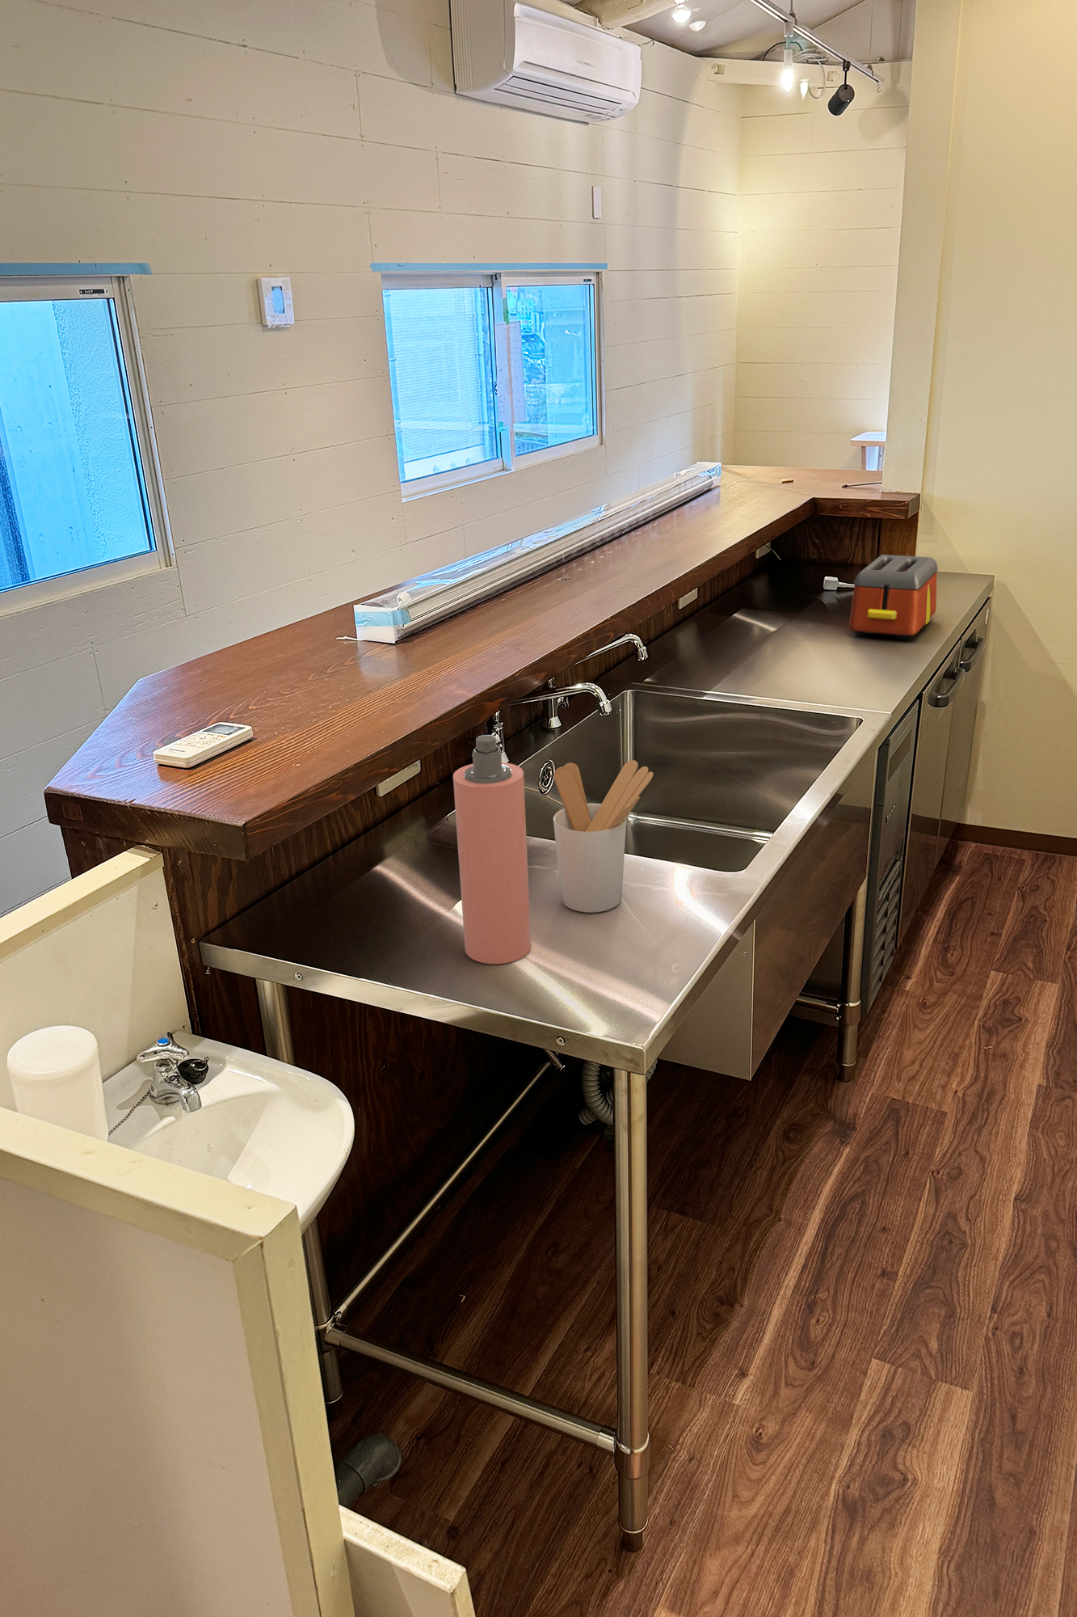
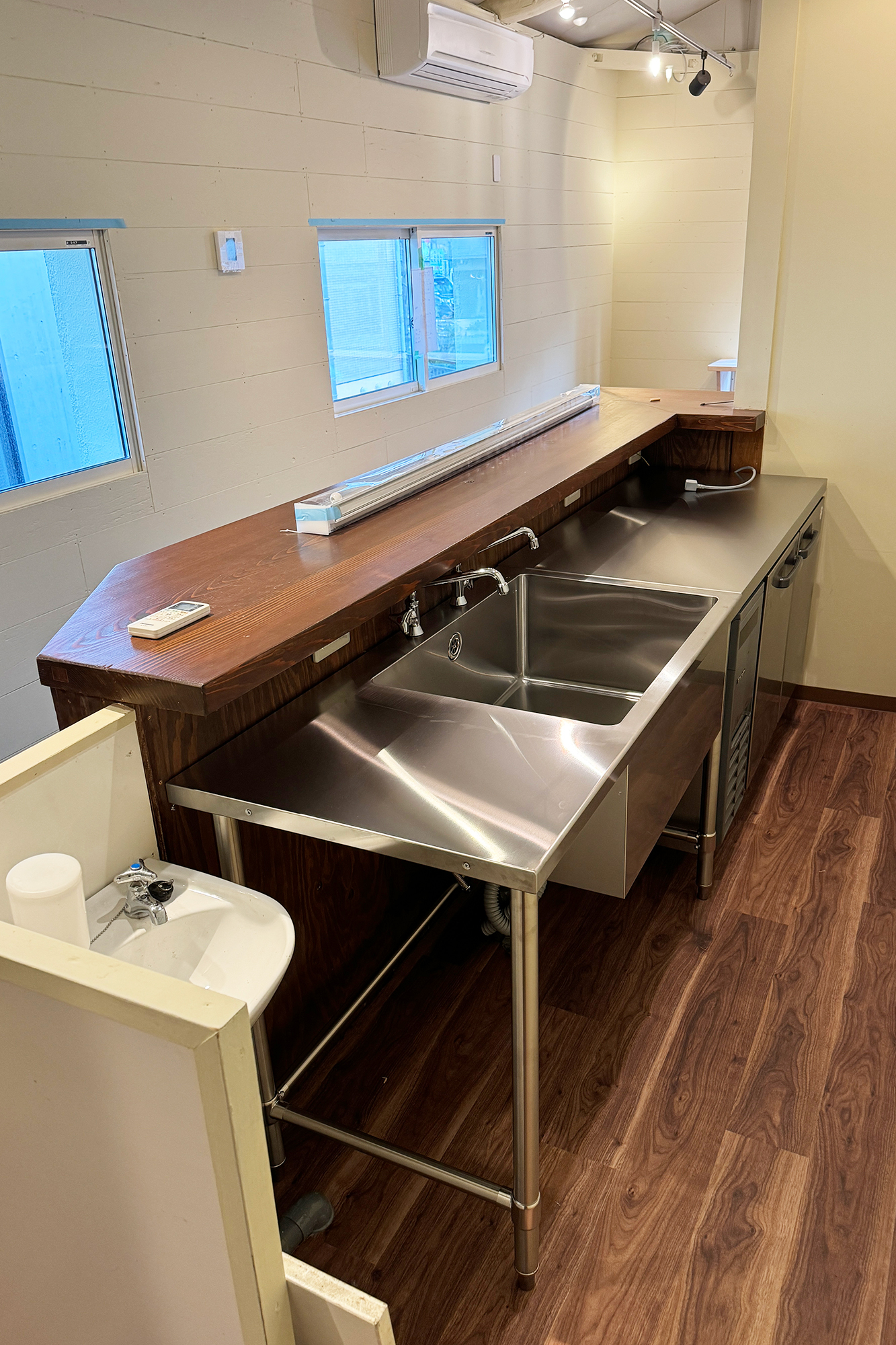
- spray bottle [452,735,531,964]
- utensil holder [553,759,654,914]
- toaster [849,554,938,641]
